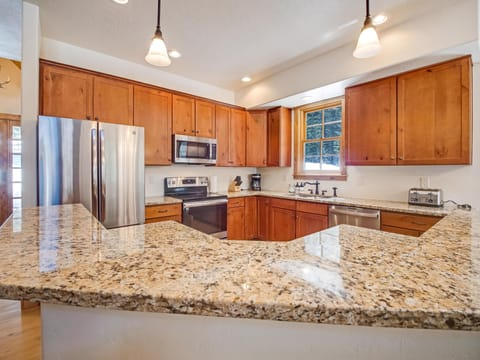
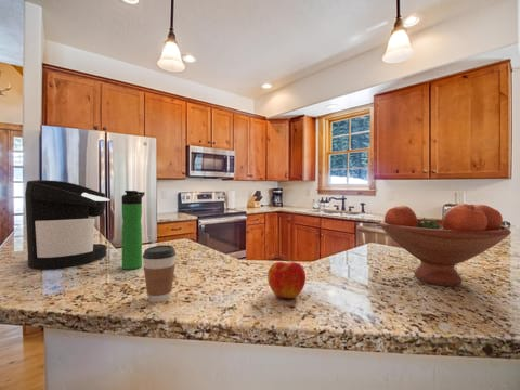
+ fruit bowl [378,203,512,287]
+ coffee maker [24,179,110,270]
+ apple [266,261,307,299]
+ coffee cup [142,244,177,303]
+ bottle [121,190,146,271]
